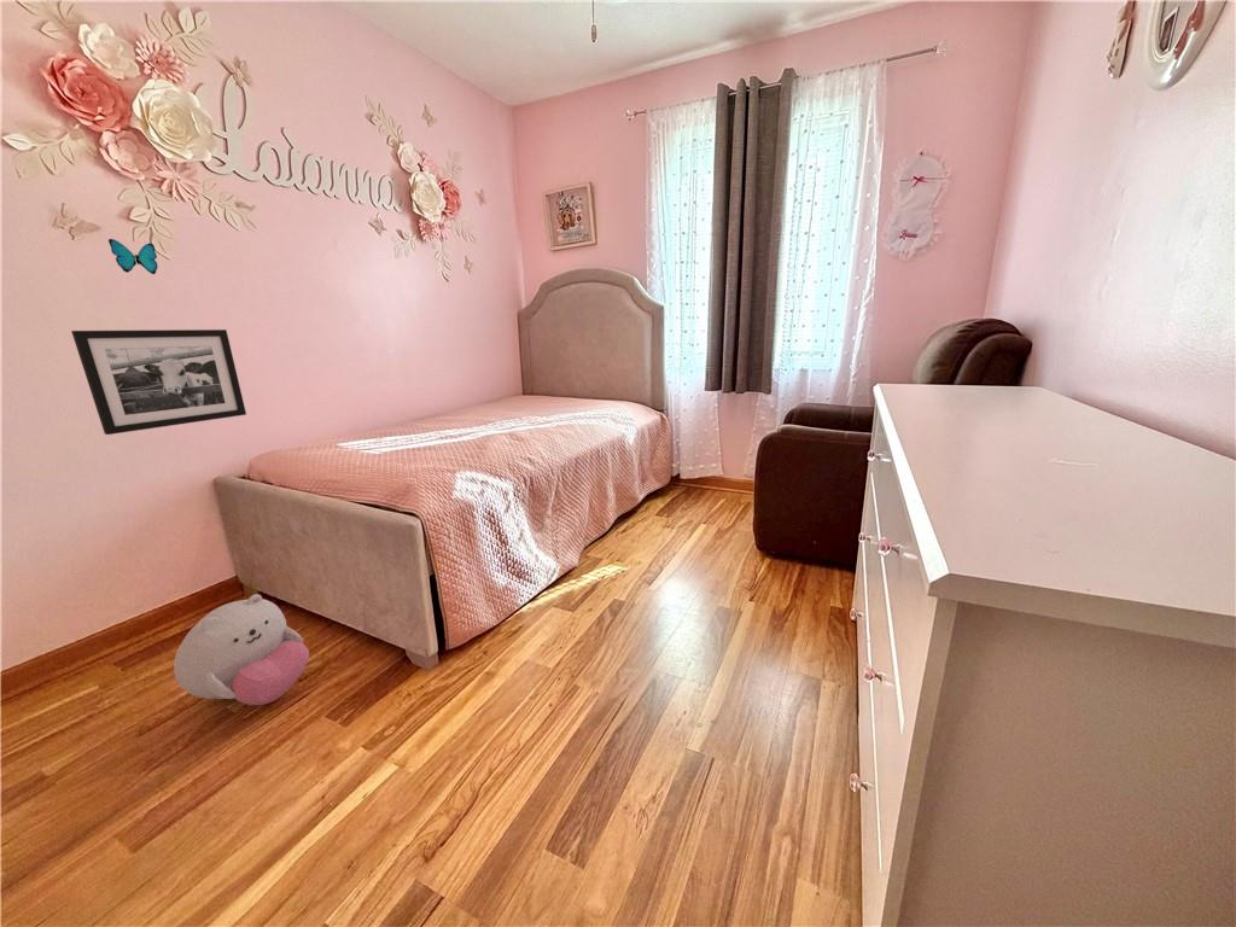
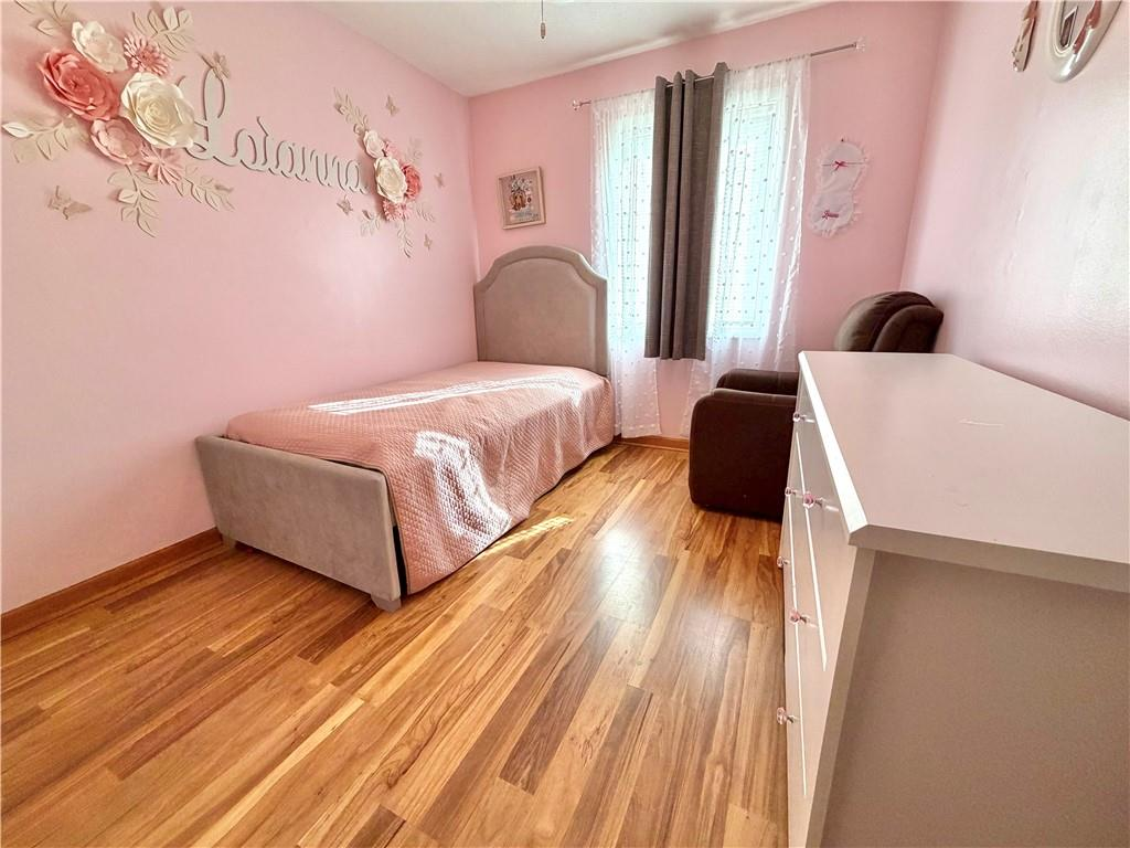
- picture frame [70,328,247,436]
- decorative butterfly [107,238,158,275]
- plush toy [173,593,310,706]
